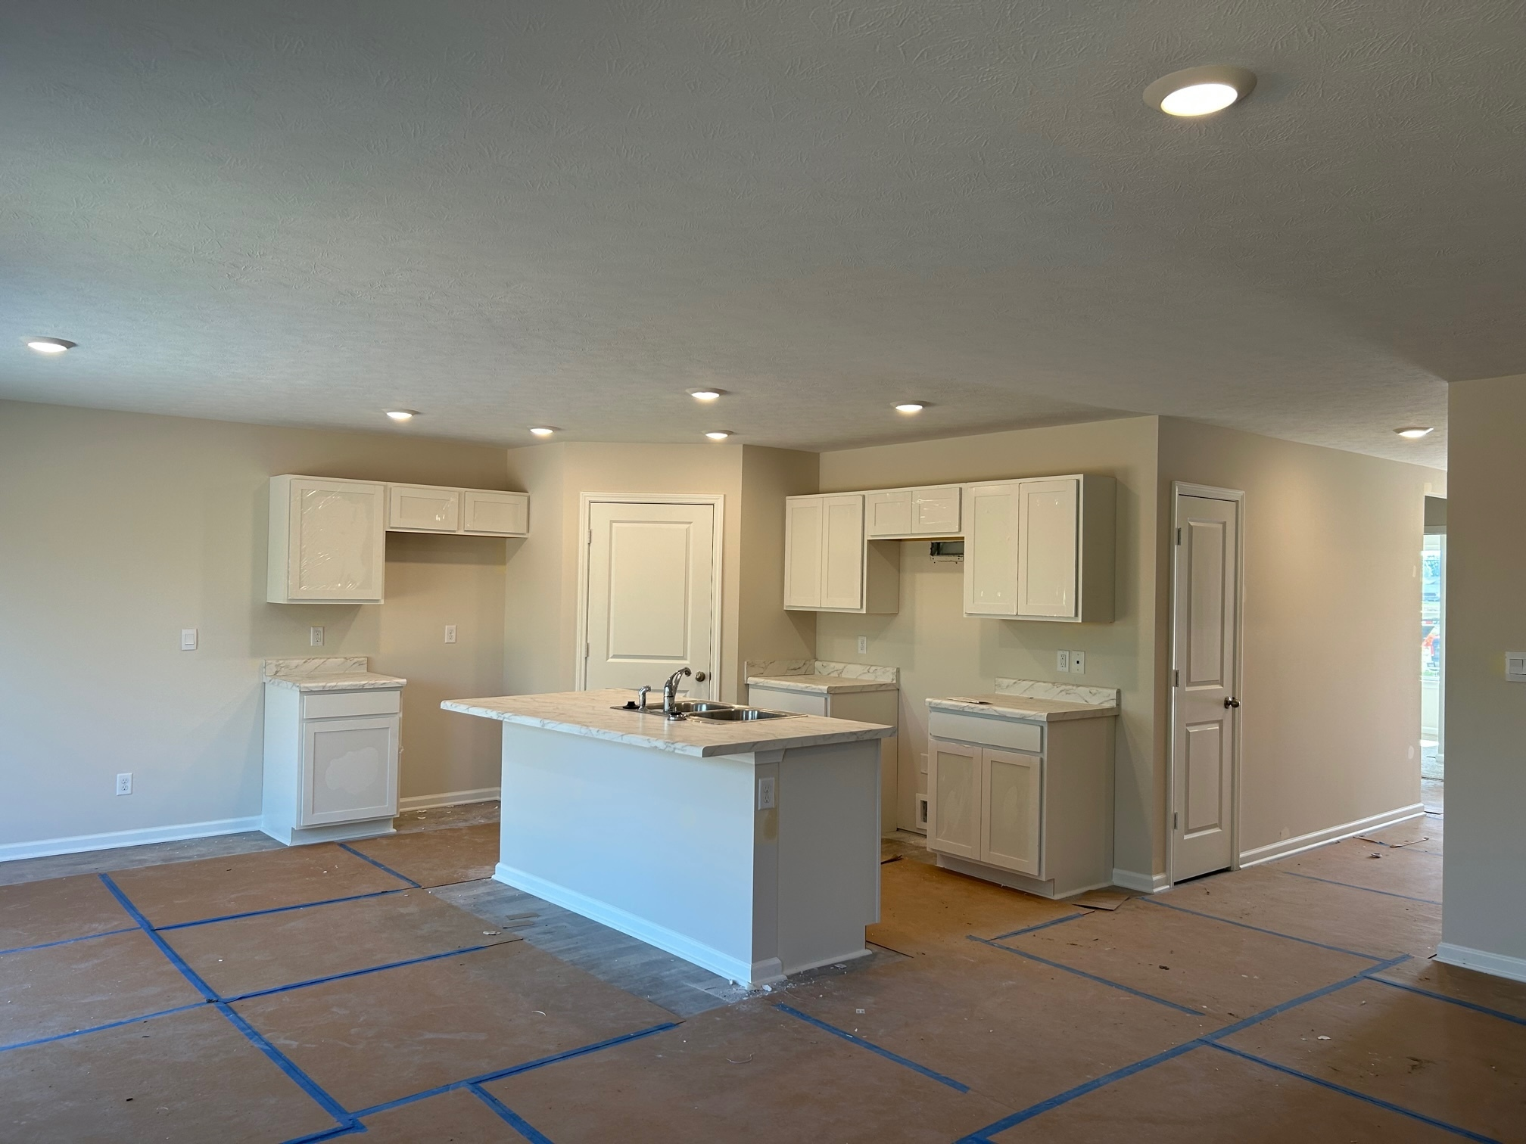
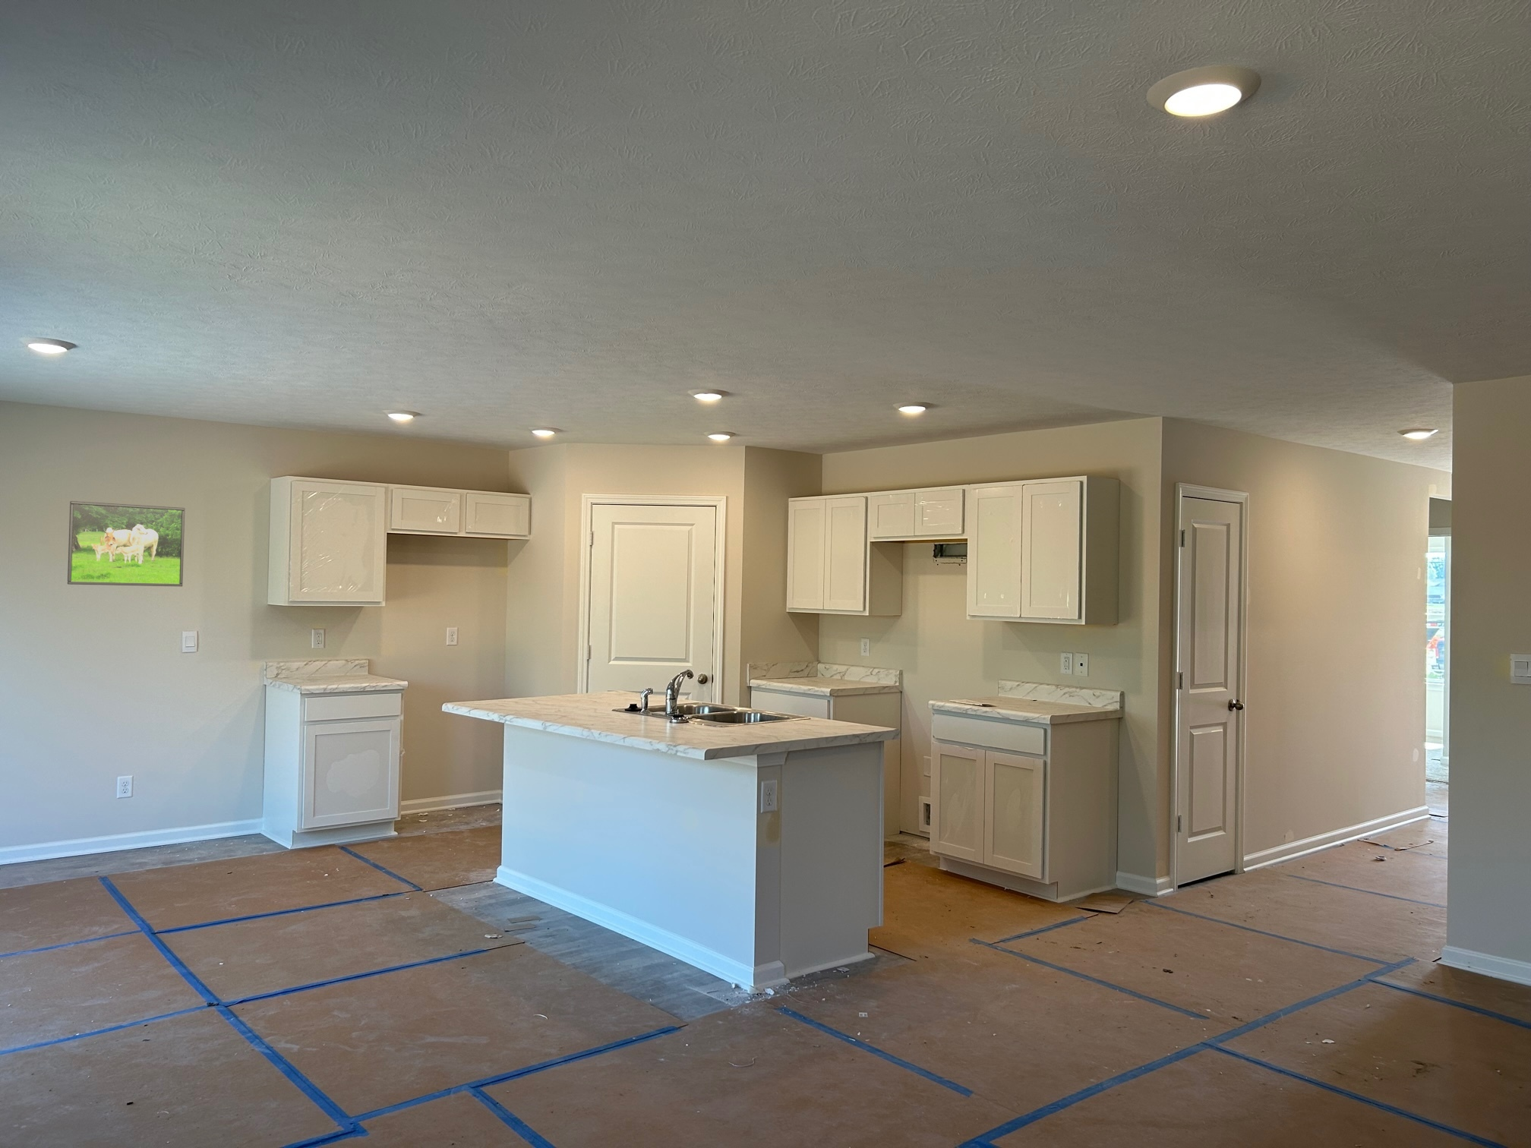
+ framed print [66,500,186,587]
